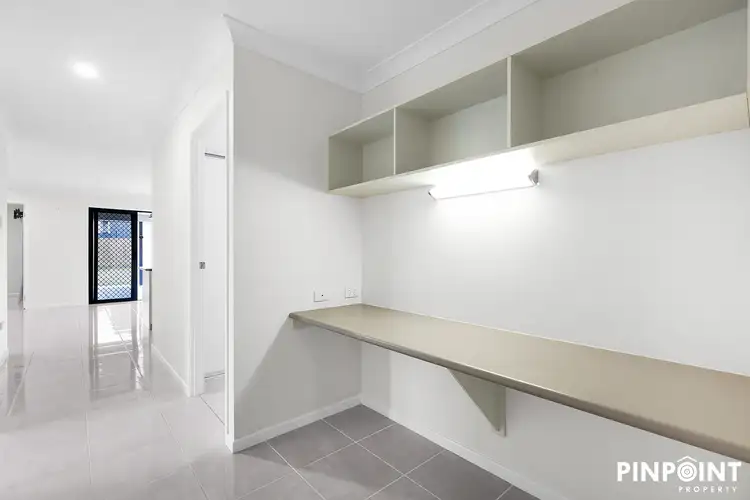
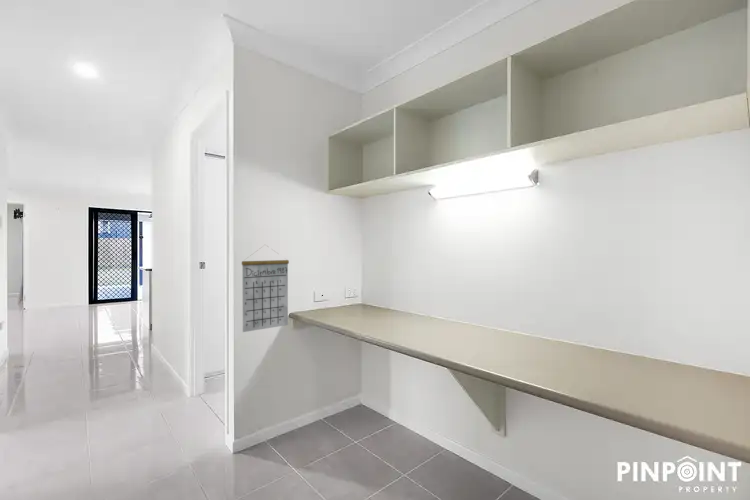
+ calendar [241,244,290,333]
